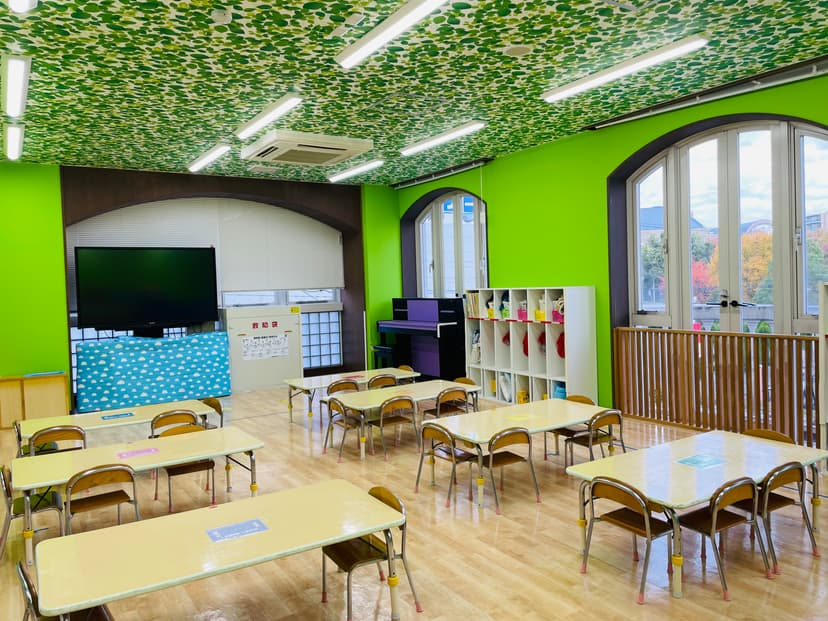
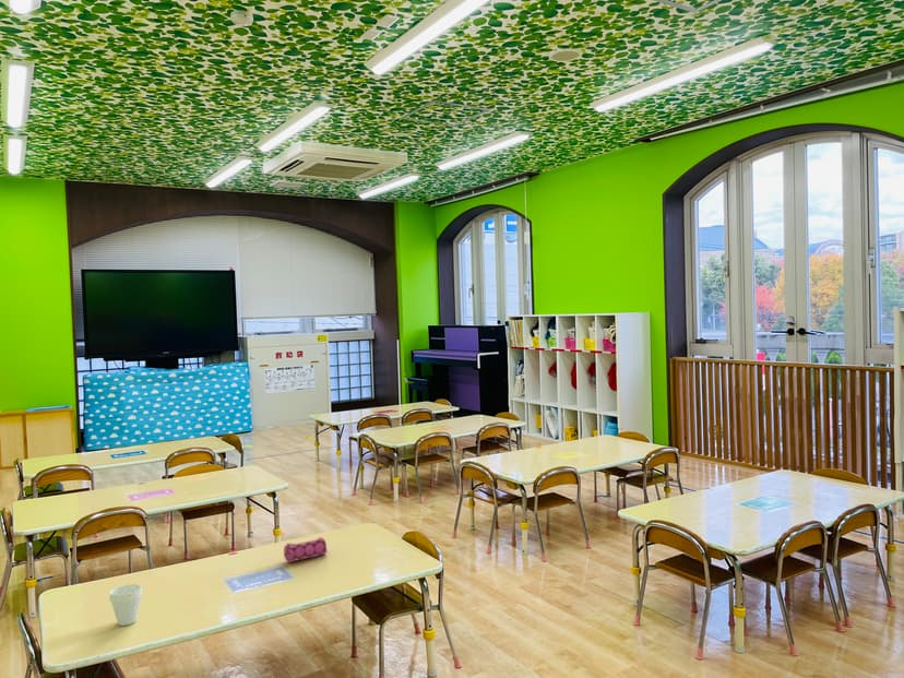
+ cup [108,583,143,627]
+ pencil case [283,536,328,563]
